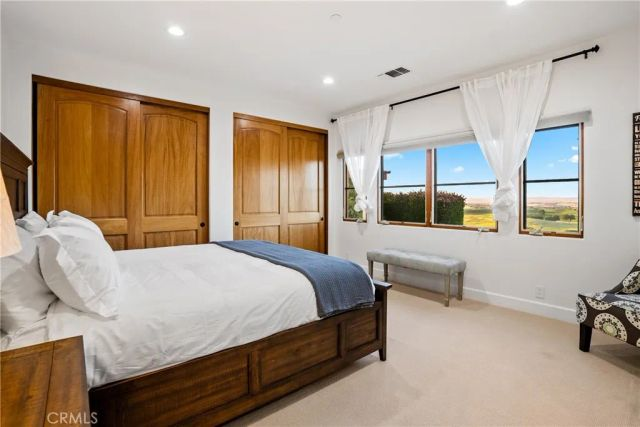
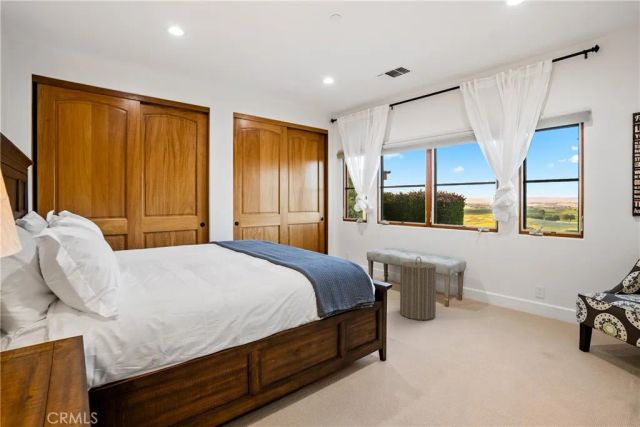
+ laundry hamper [399,255,437,321]
